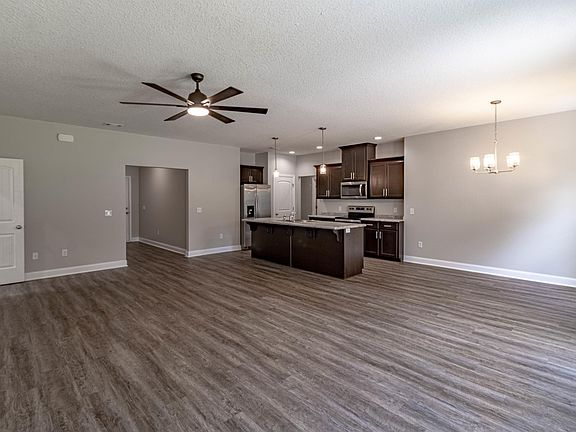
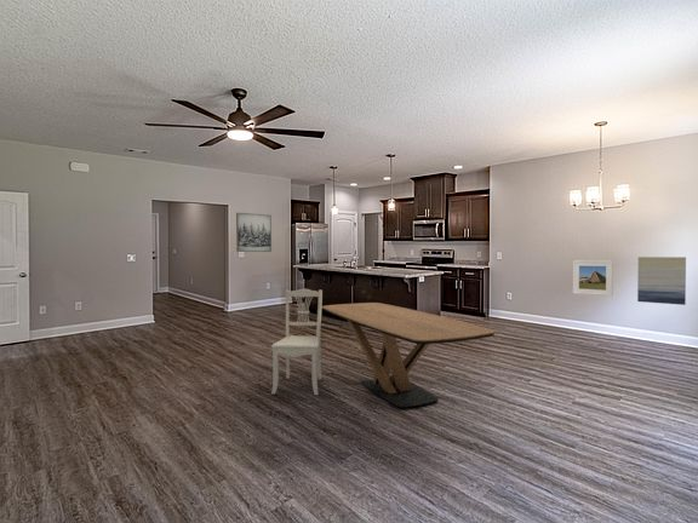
+ dining table [321,301,497,409]
+ dining chair [270,288,324,396]
+ wall art [636,255,687,306]
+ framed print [572,259,614,297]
+ wall art [235,212,273,253]
